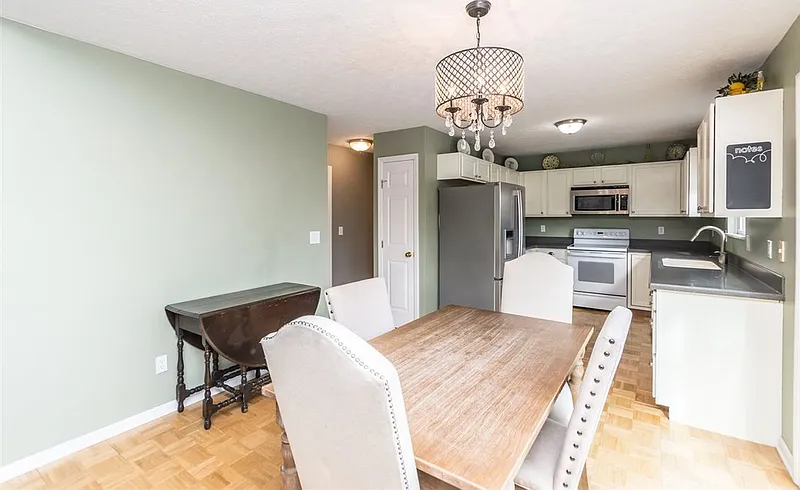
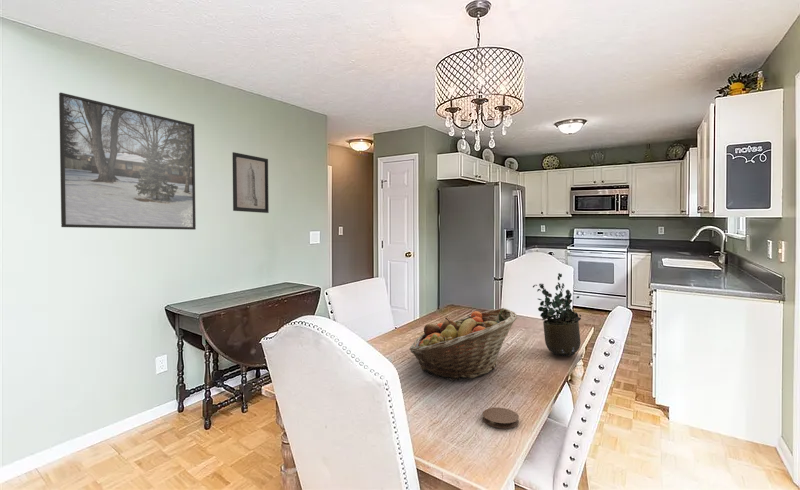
+ coaster [482,407,520,429]
+ fruit basket [408,307,518,381]
+ potted plant [532,272,582,357]
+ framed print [58,92,197,231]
+ wall art [231,151,270,214]
